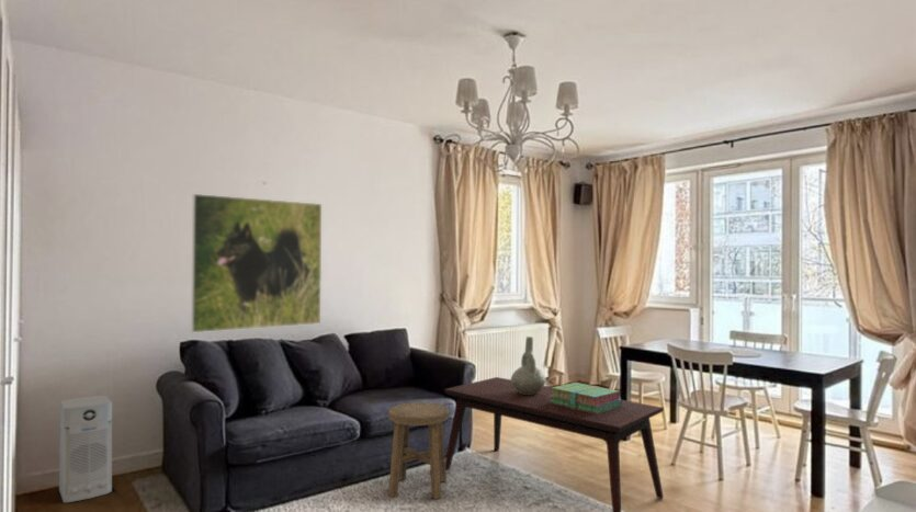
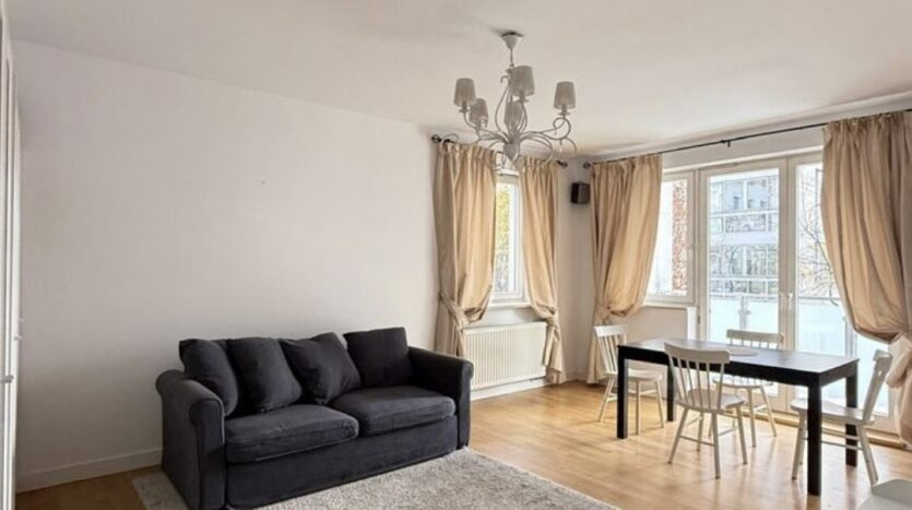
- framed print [190,193,323,333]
- air purifier [58,395,113,504]
- stack of books [550,382,623,413]
- decorative vase [510,335,547,395]
- stool [387,401,450,500]
- coffee table [443,376,665,512]
